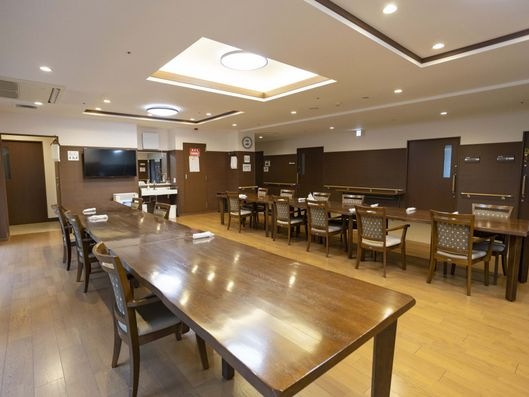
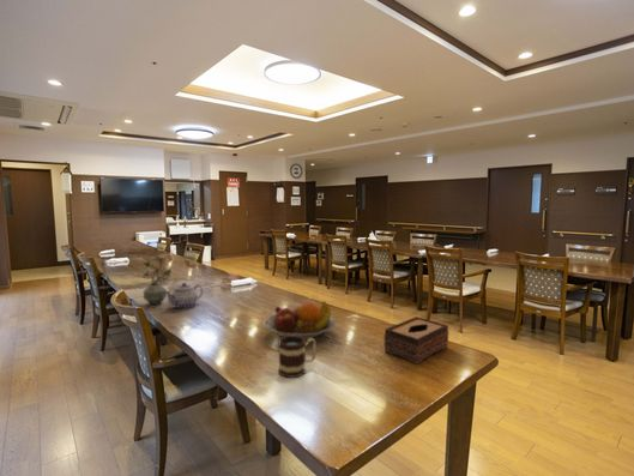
+ mug [278,336,318,379]
+ tissue box [382,315,449,366]
+ teapot [165,282,204,309]
+ fruit bowl [264,300,337,341]
+ potted plant [141,257,173,306]
